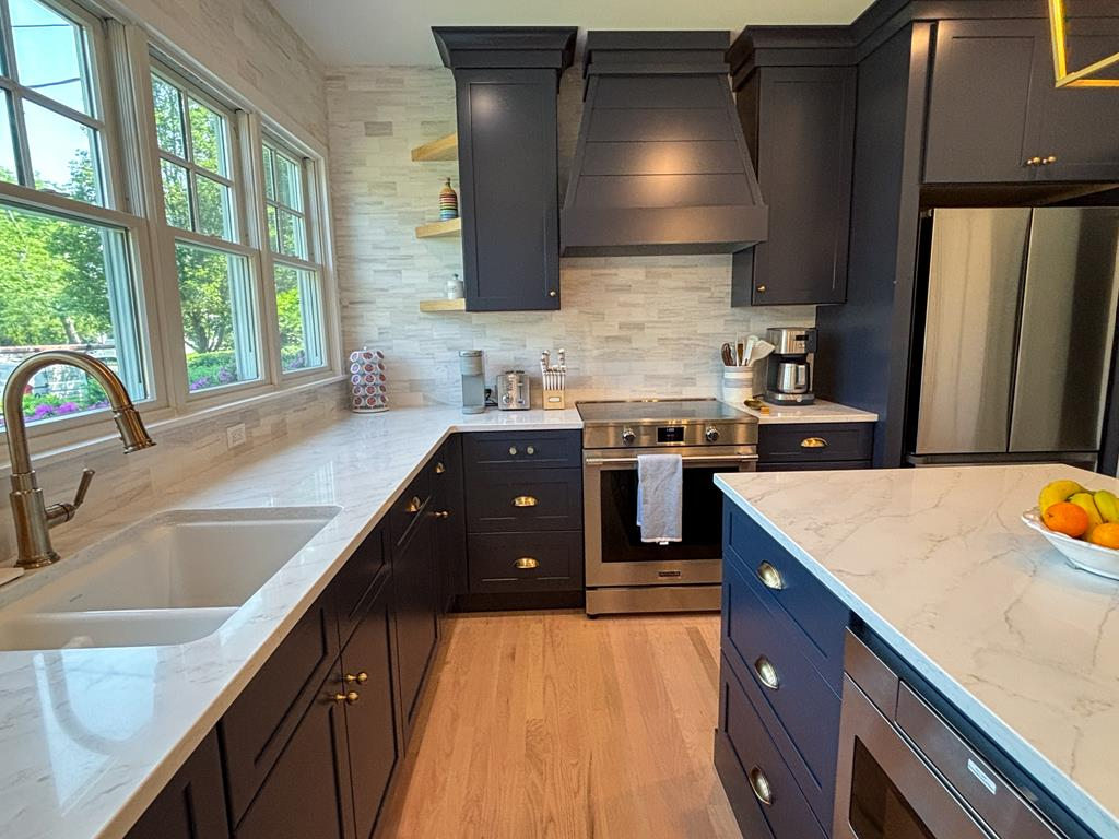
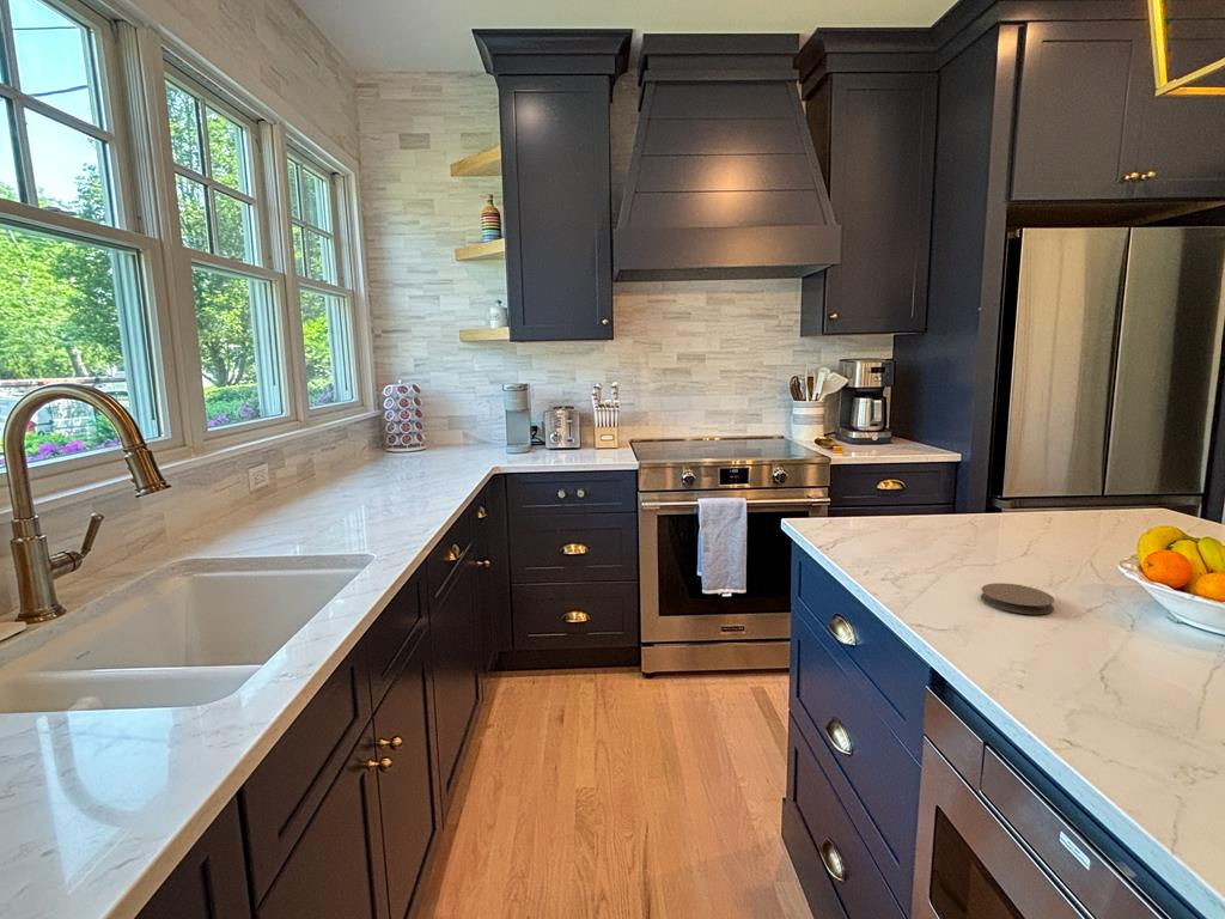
+ coaster [980,582,1056,615]
